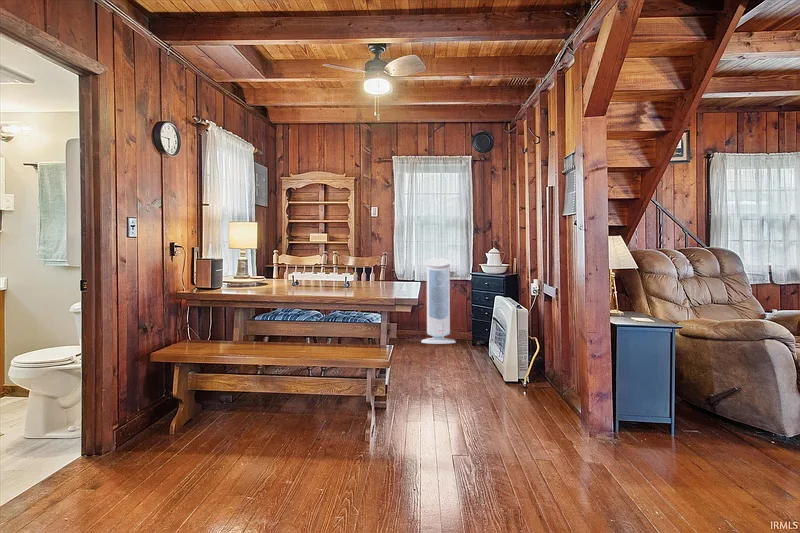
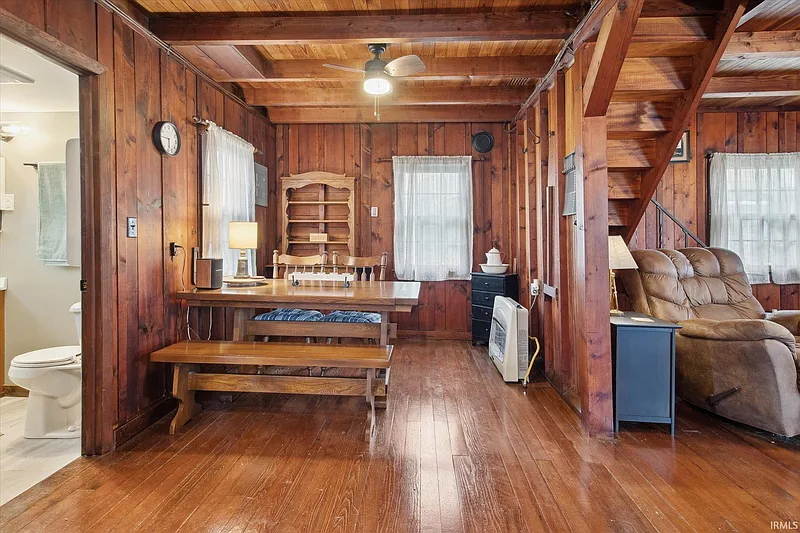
- air purifier [420,257,457,345]
